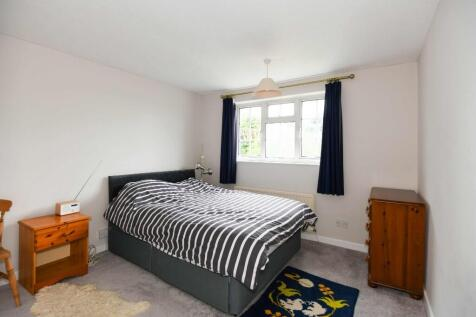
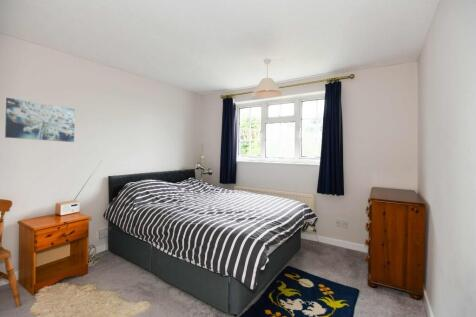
+ wall art [4,97,76,143]
